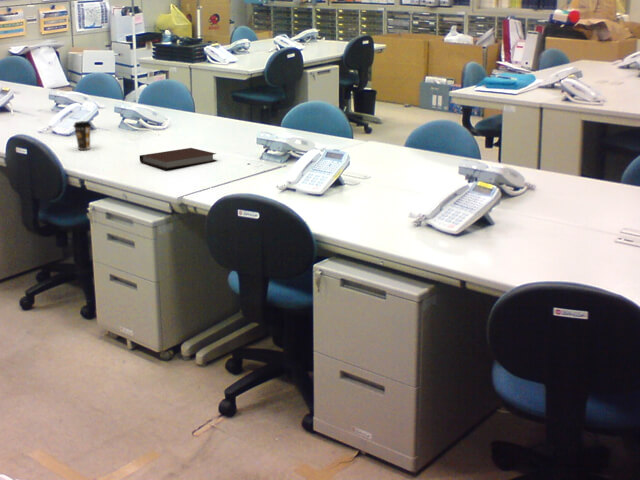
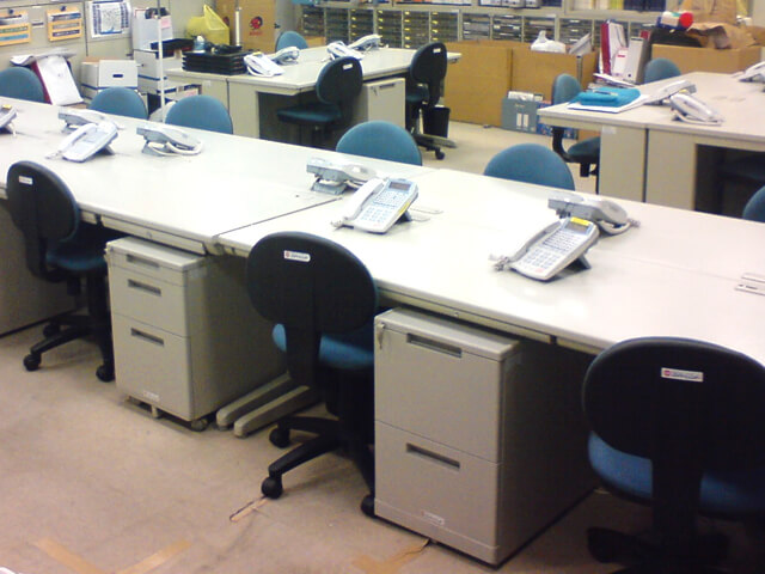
- notebook [139,147,218,170]
- coffee cup [72,120,92,151]
